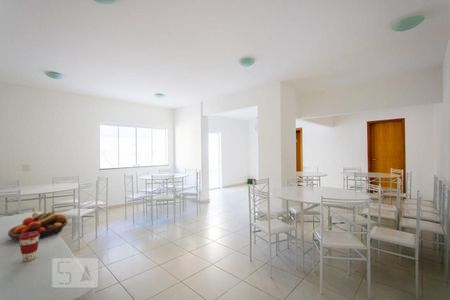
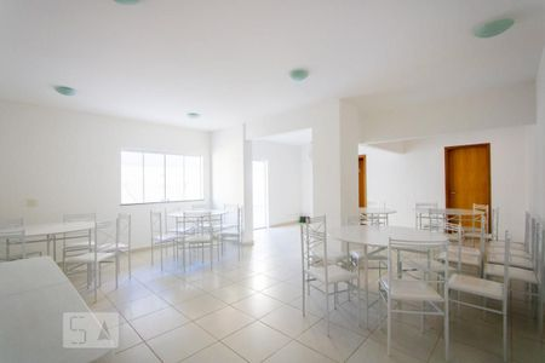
- coffee cup [18,232,40,262]
- fruit bowl [7,210,69,241]
